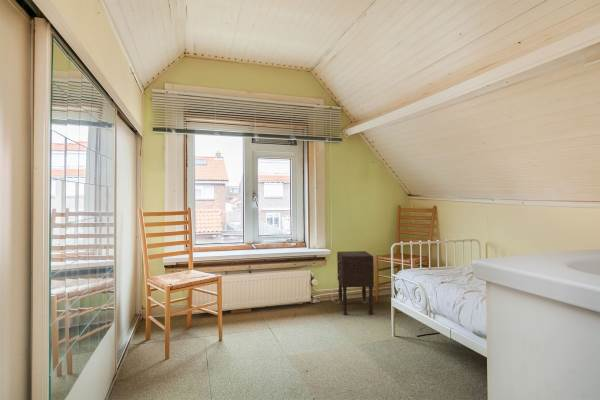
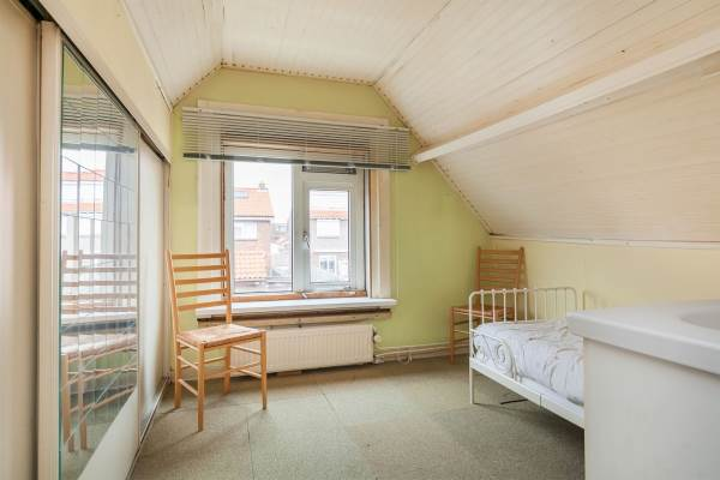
- nightstand [336,250,375,315]
